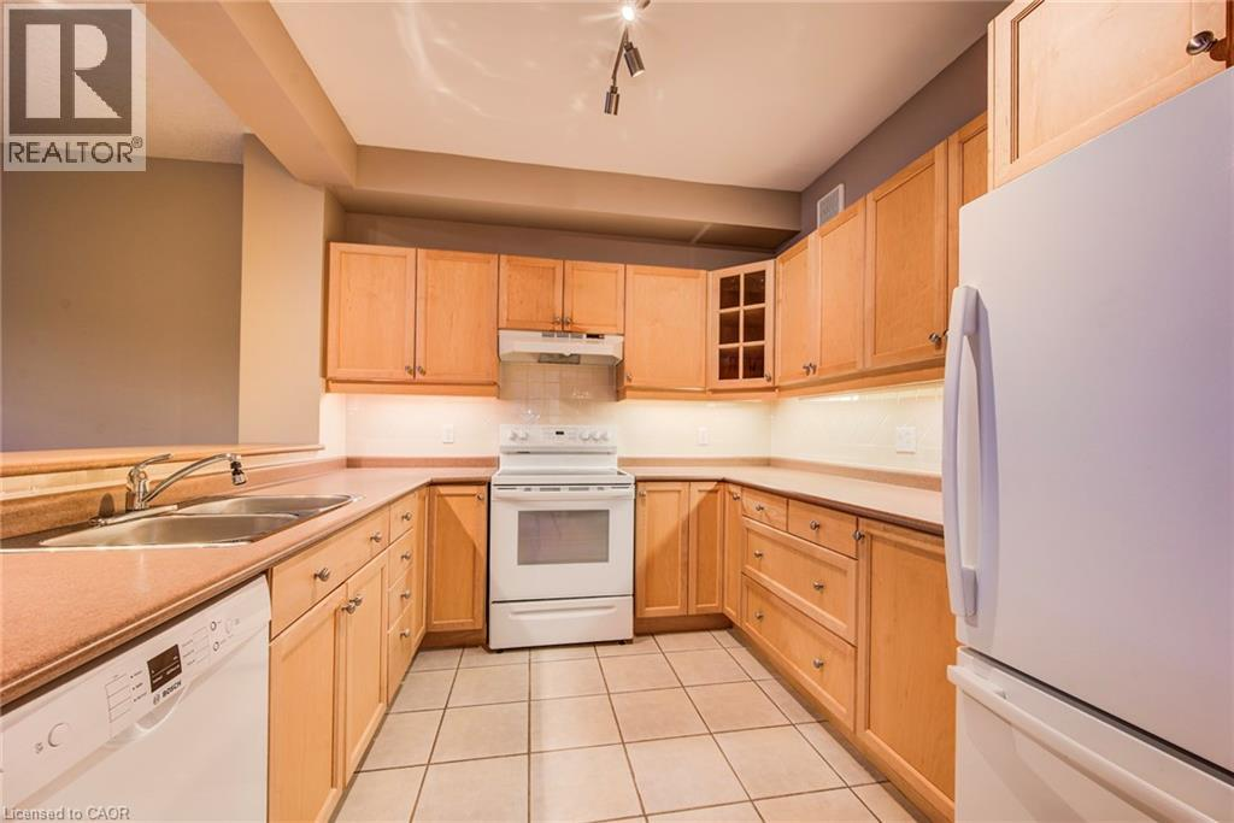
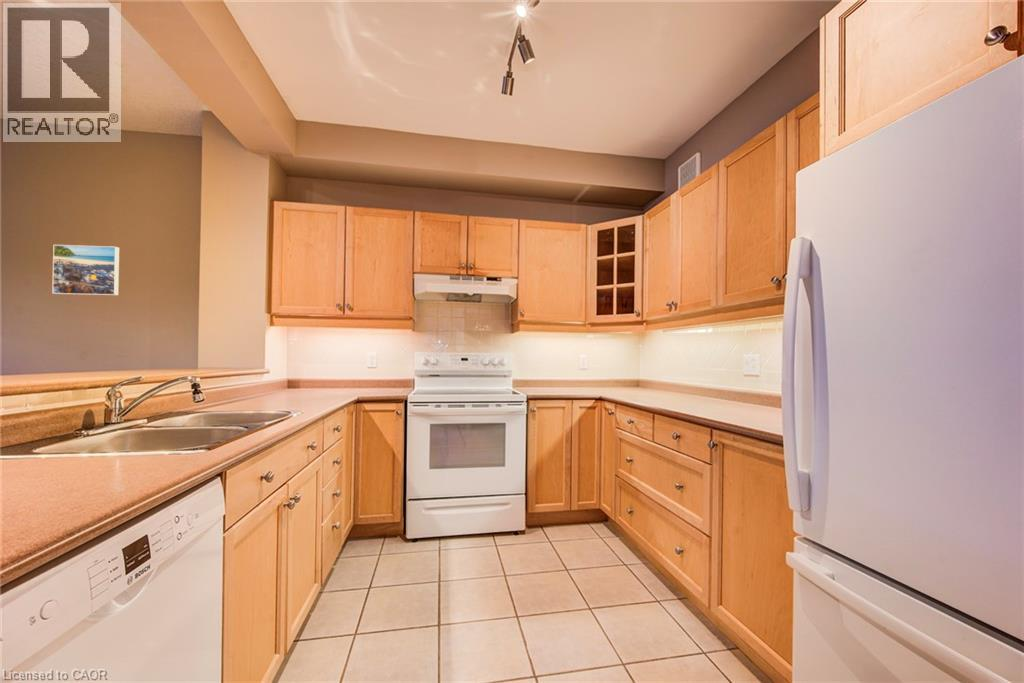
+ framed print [51,244,120,296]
